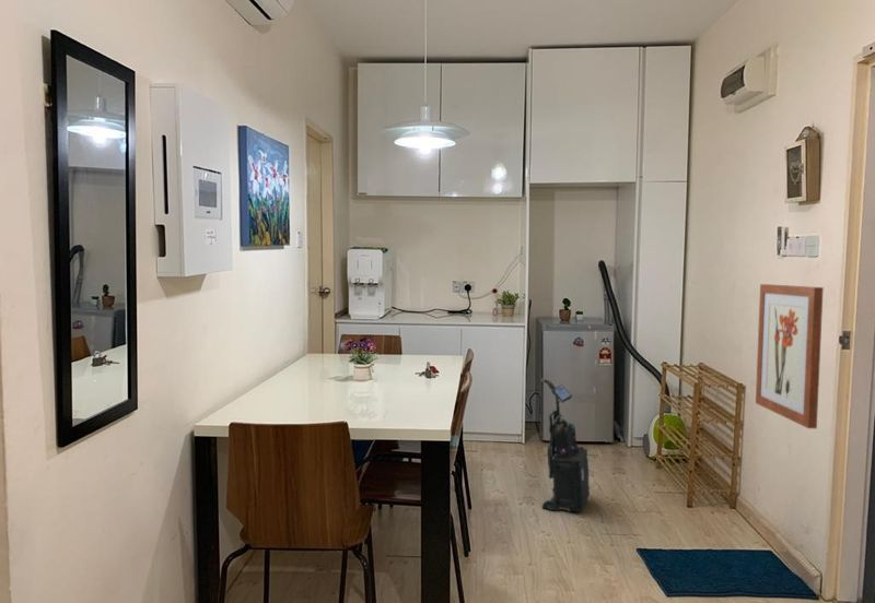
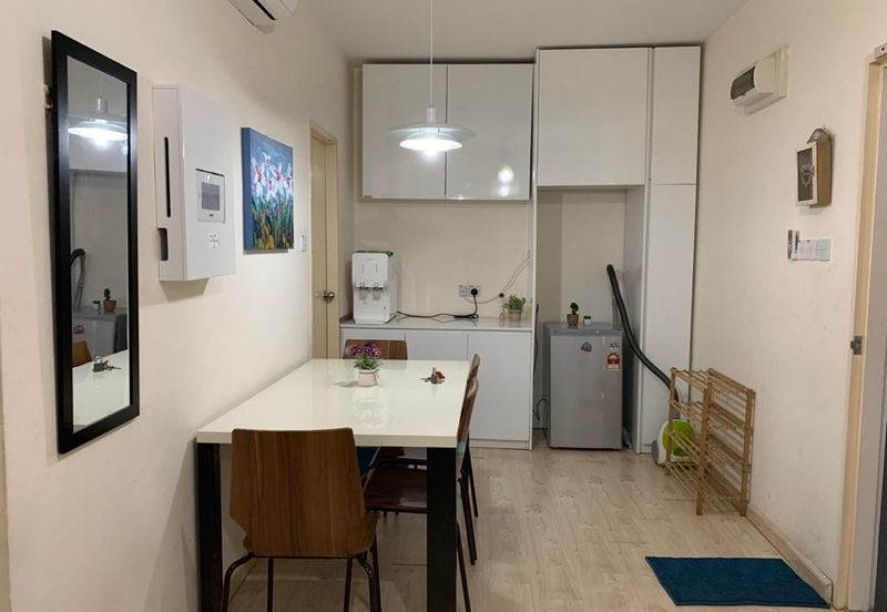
- vacuum cleaner [539,377,591,513]
- wall art [755,283,825,429]
